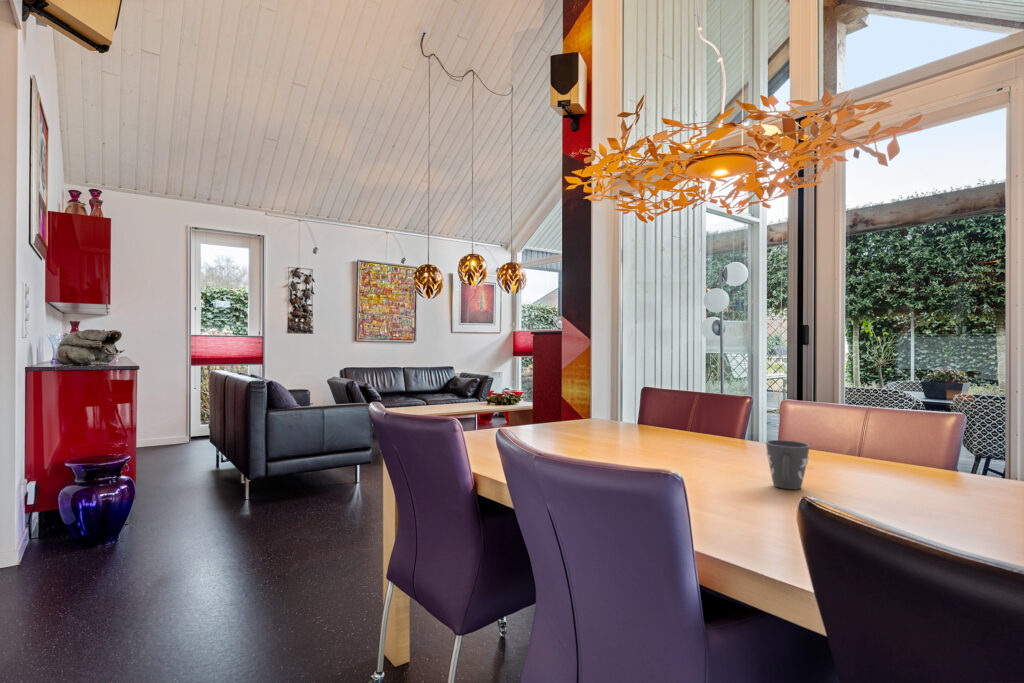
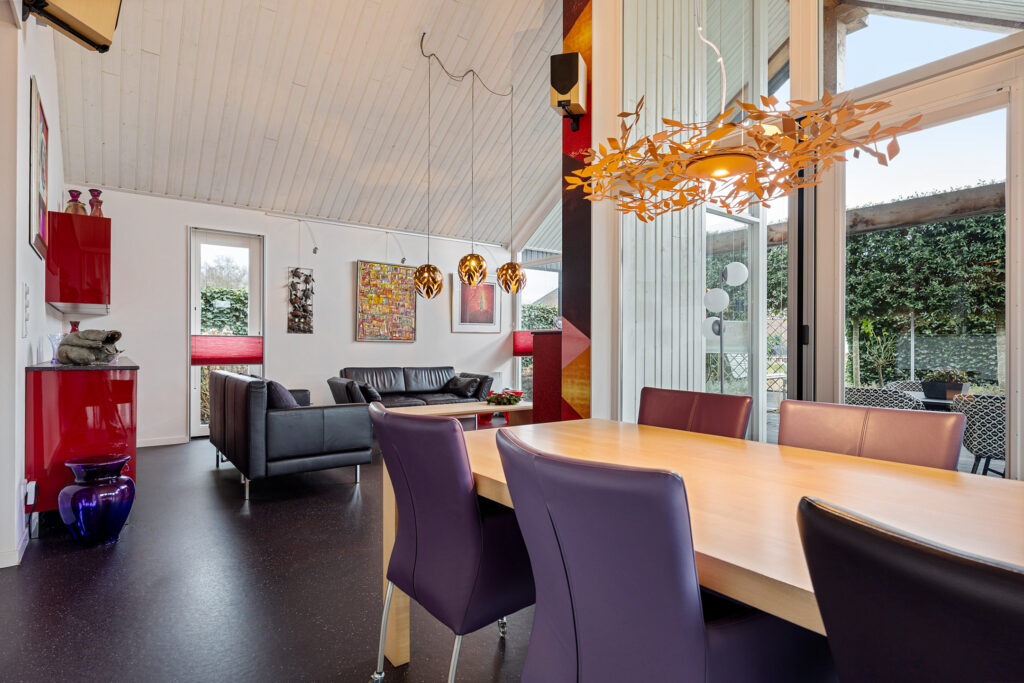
- mug [765,439,811,491]
